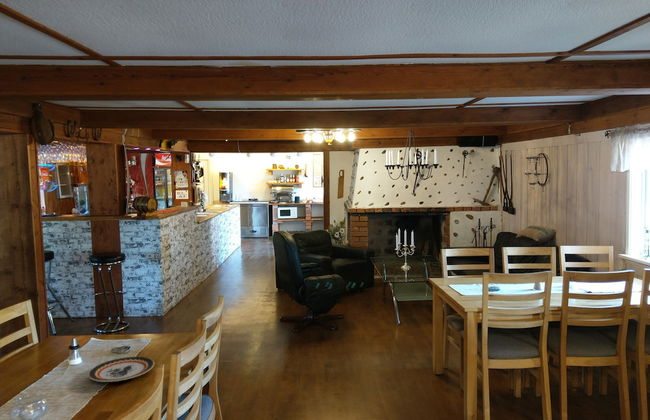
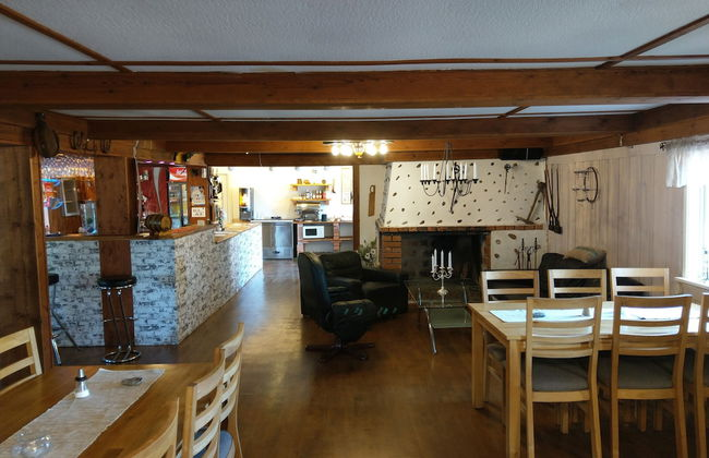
- plate [87,356,155,383]
